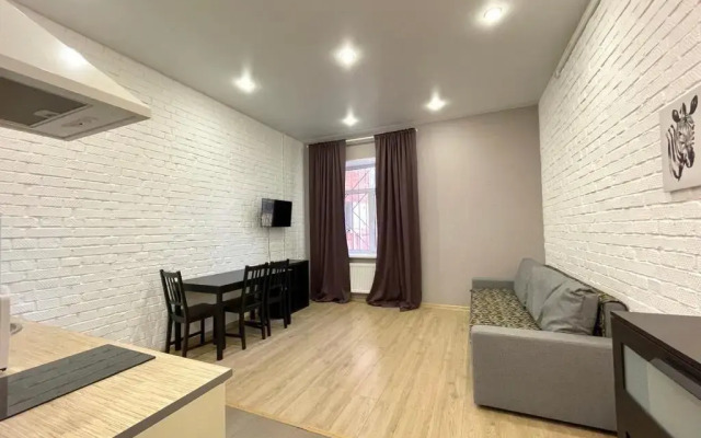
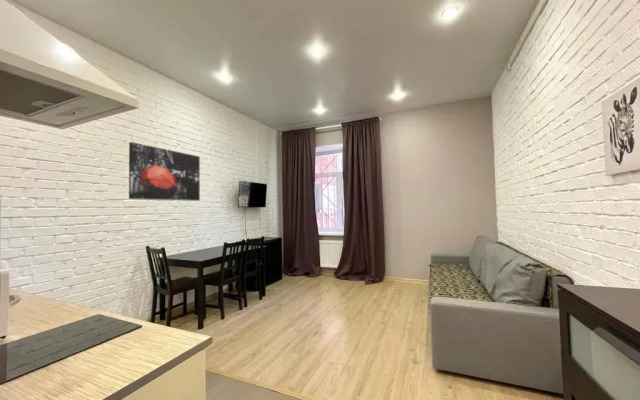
+ wall art [128,141,201,202]
